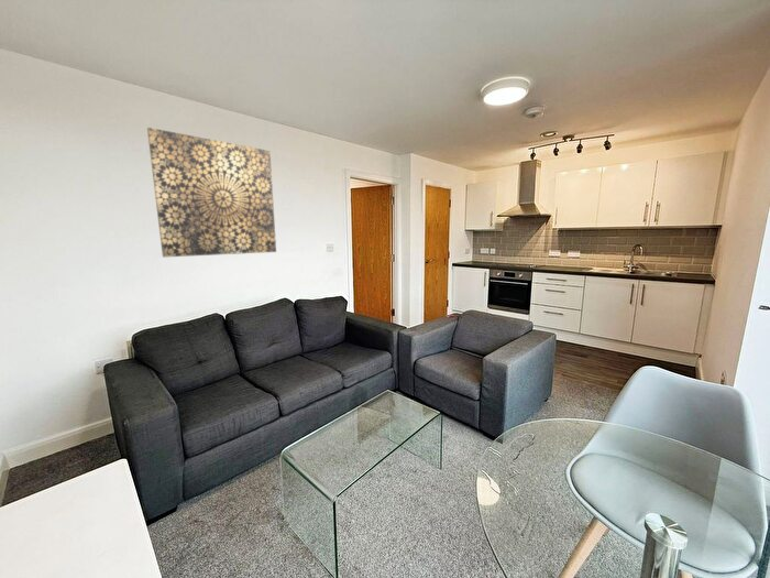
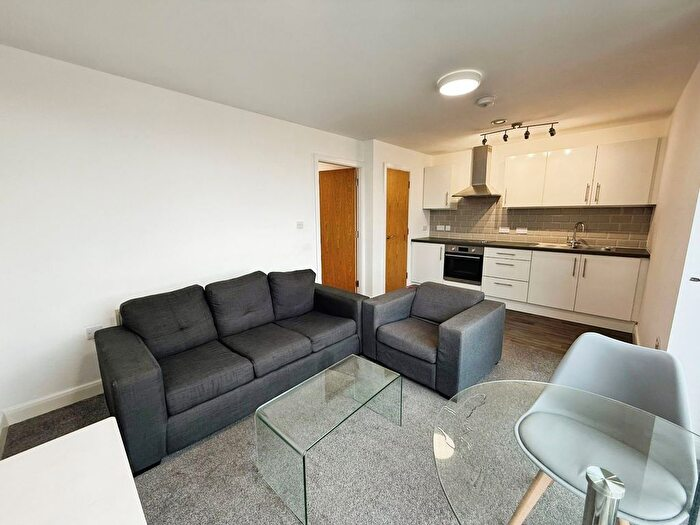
- wall art [146,127,277,259]
